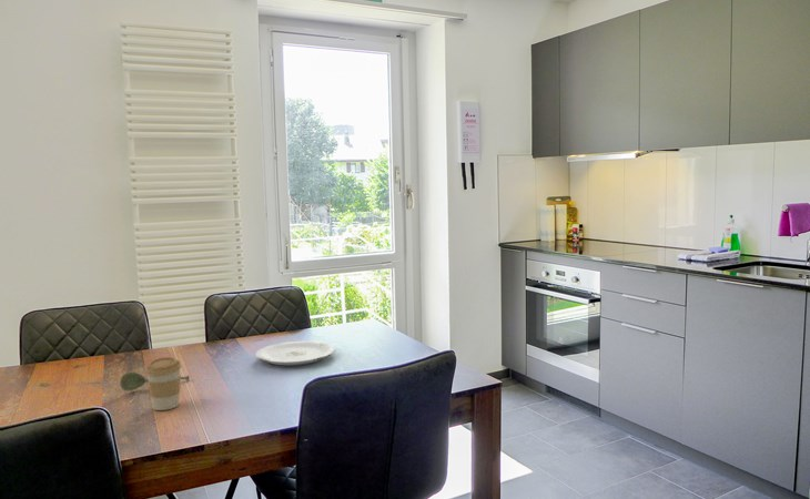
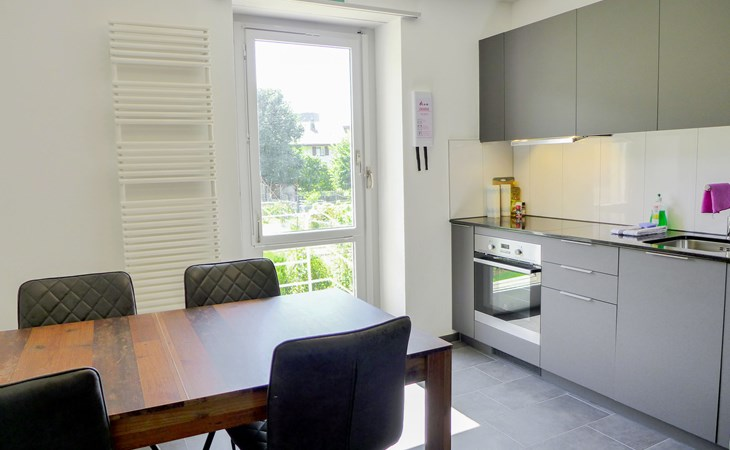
- plate [255,340,335,366]
- soupspoon [119,371,191,391]
- coffee cup [144,356,182,411]
